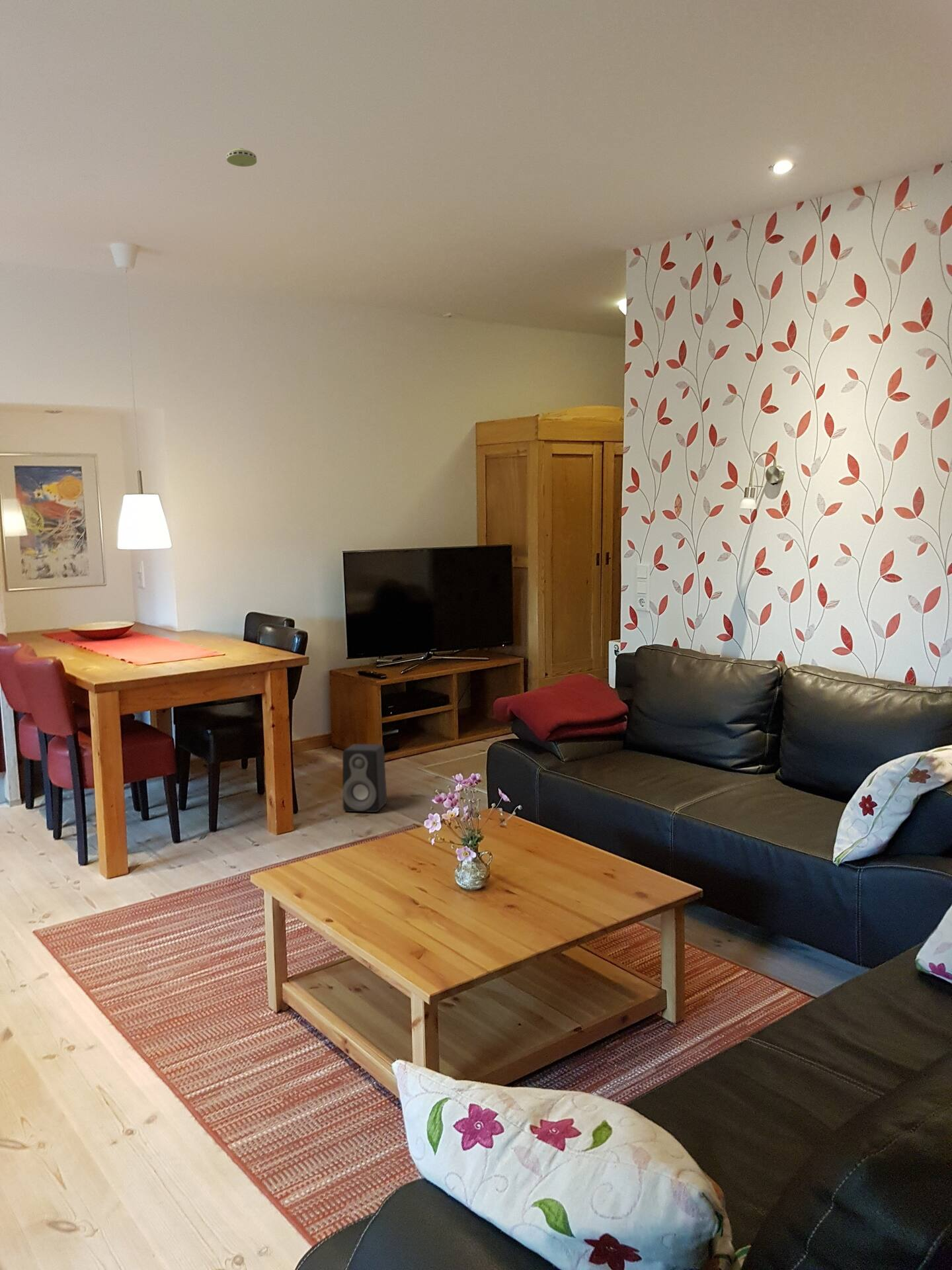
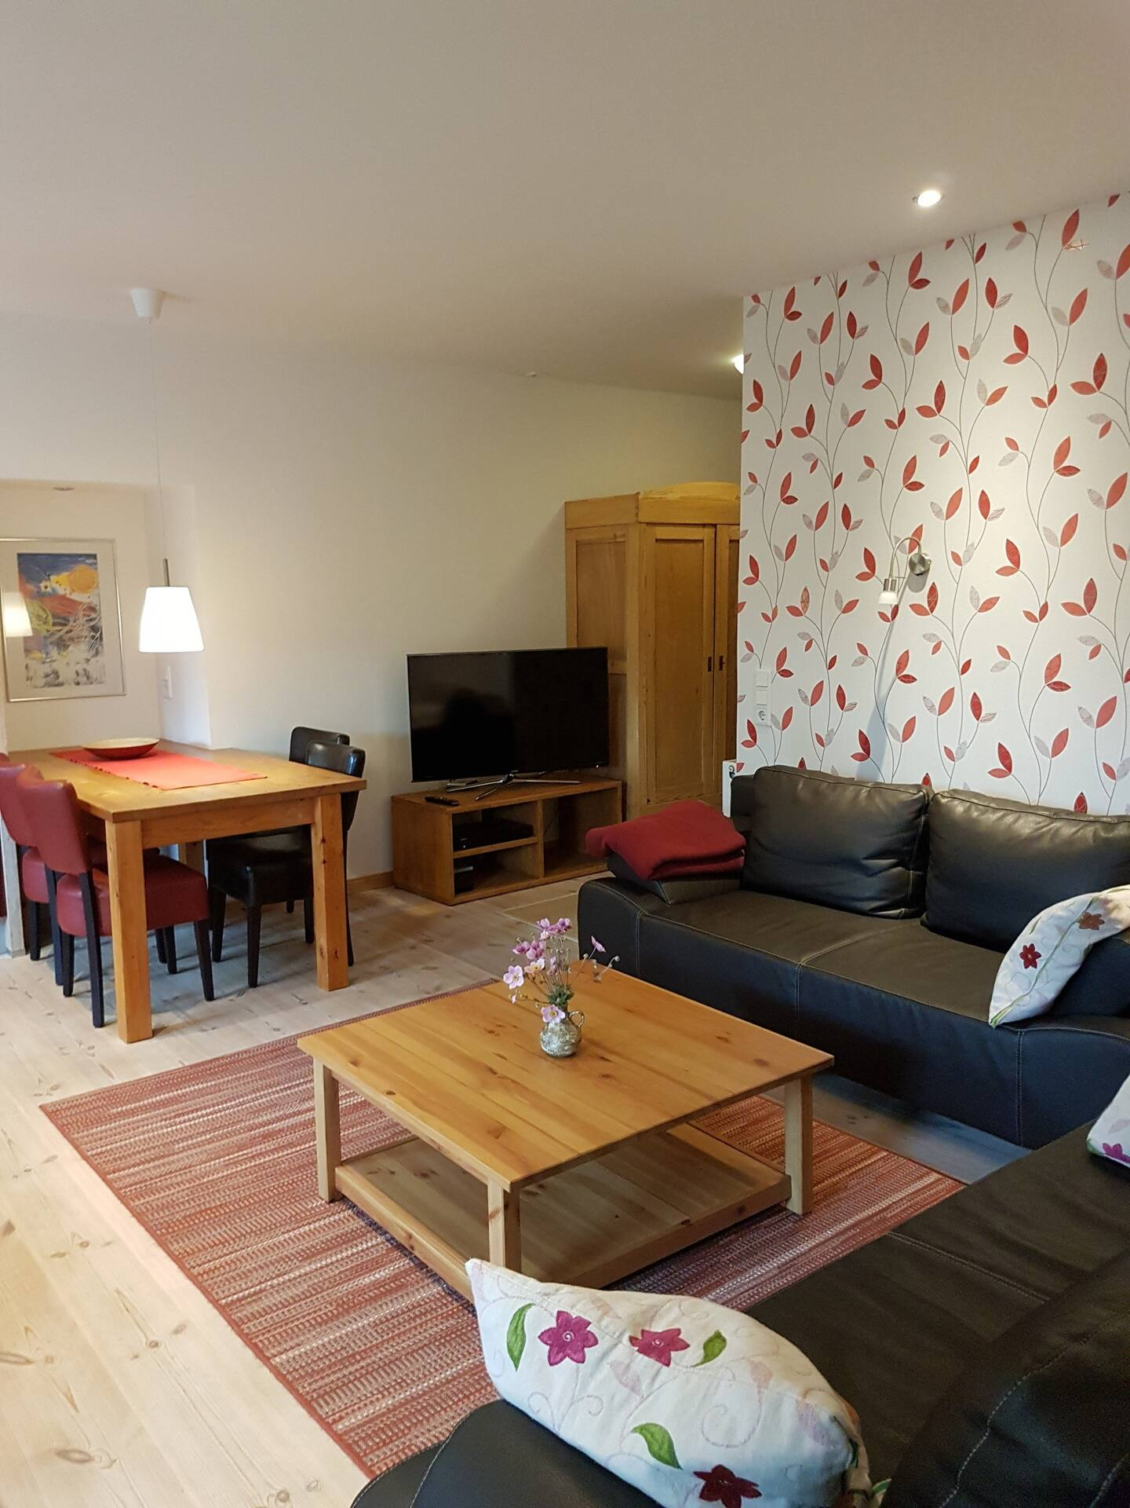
- smoke detector [226,148,257,167]
- speaker [342,743,387,813]
